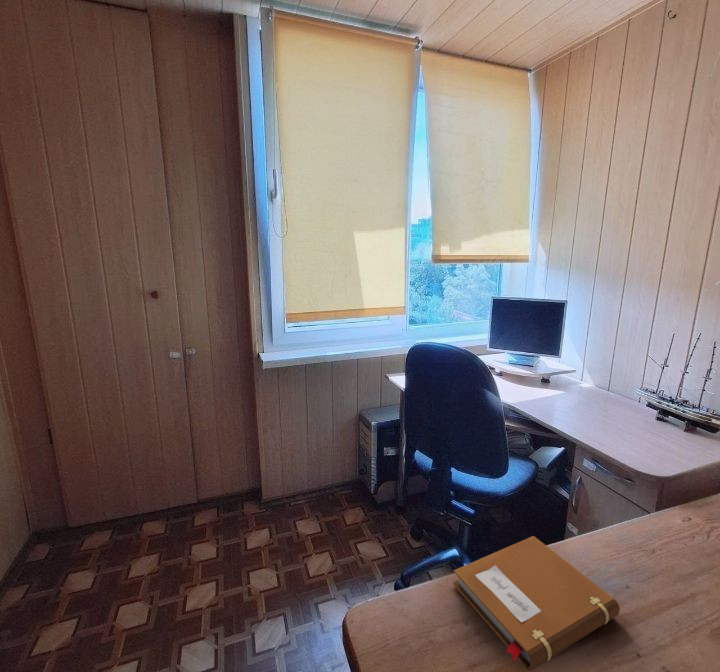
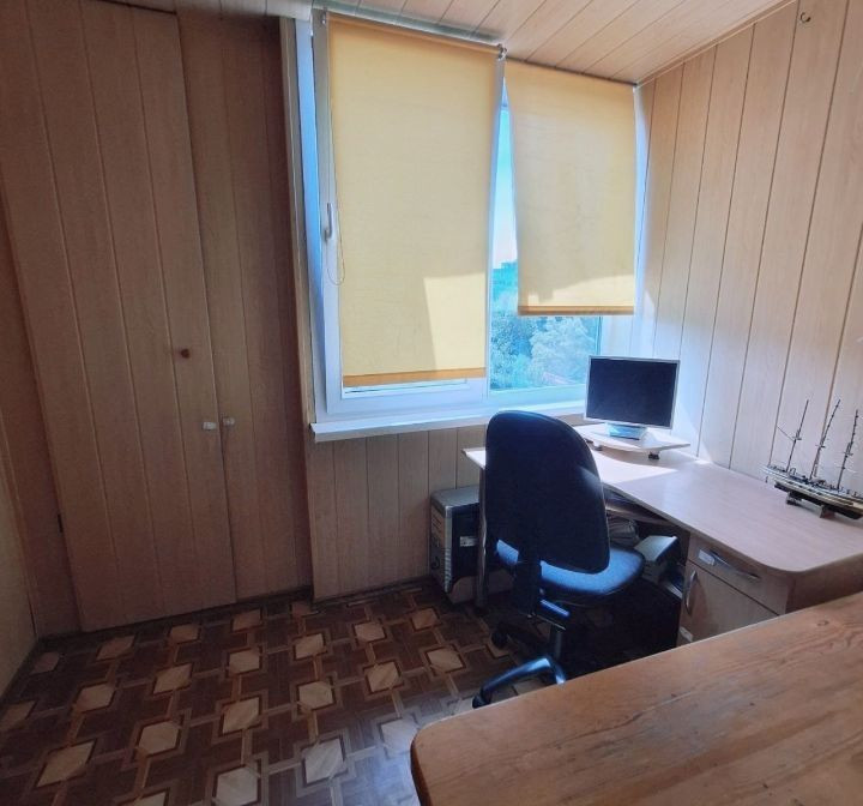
- notebook [452,535,621,672]
